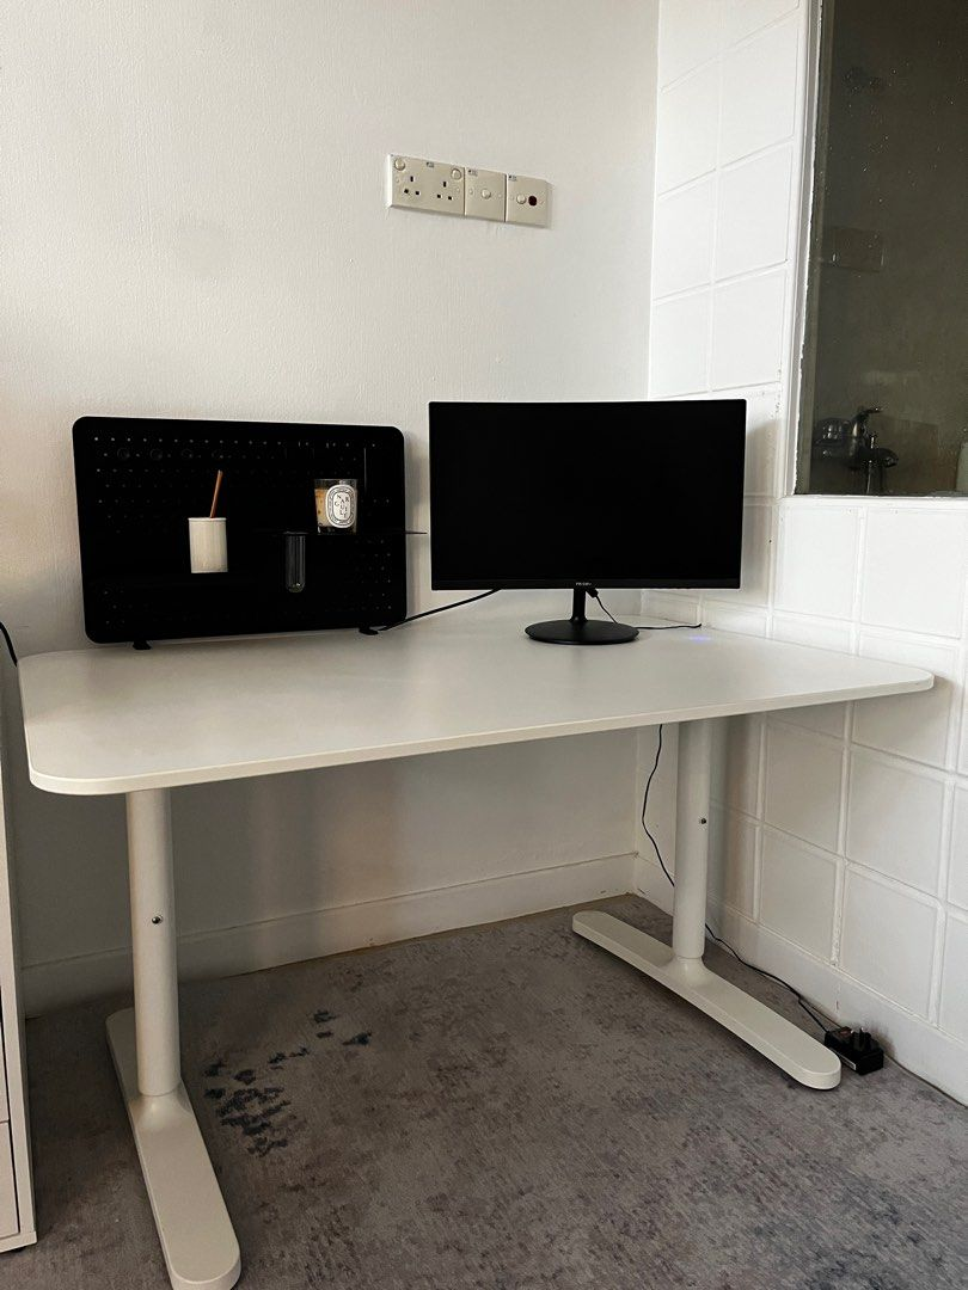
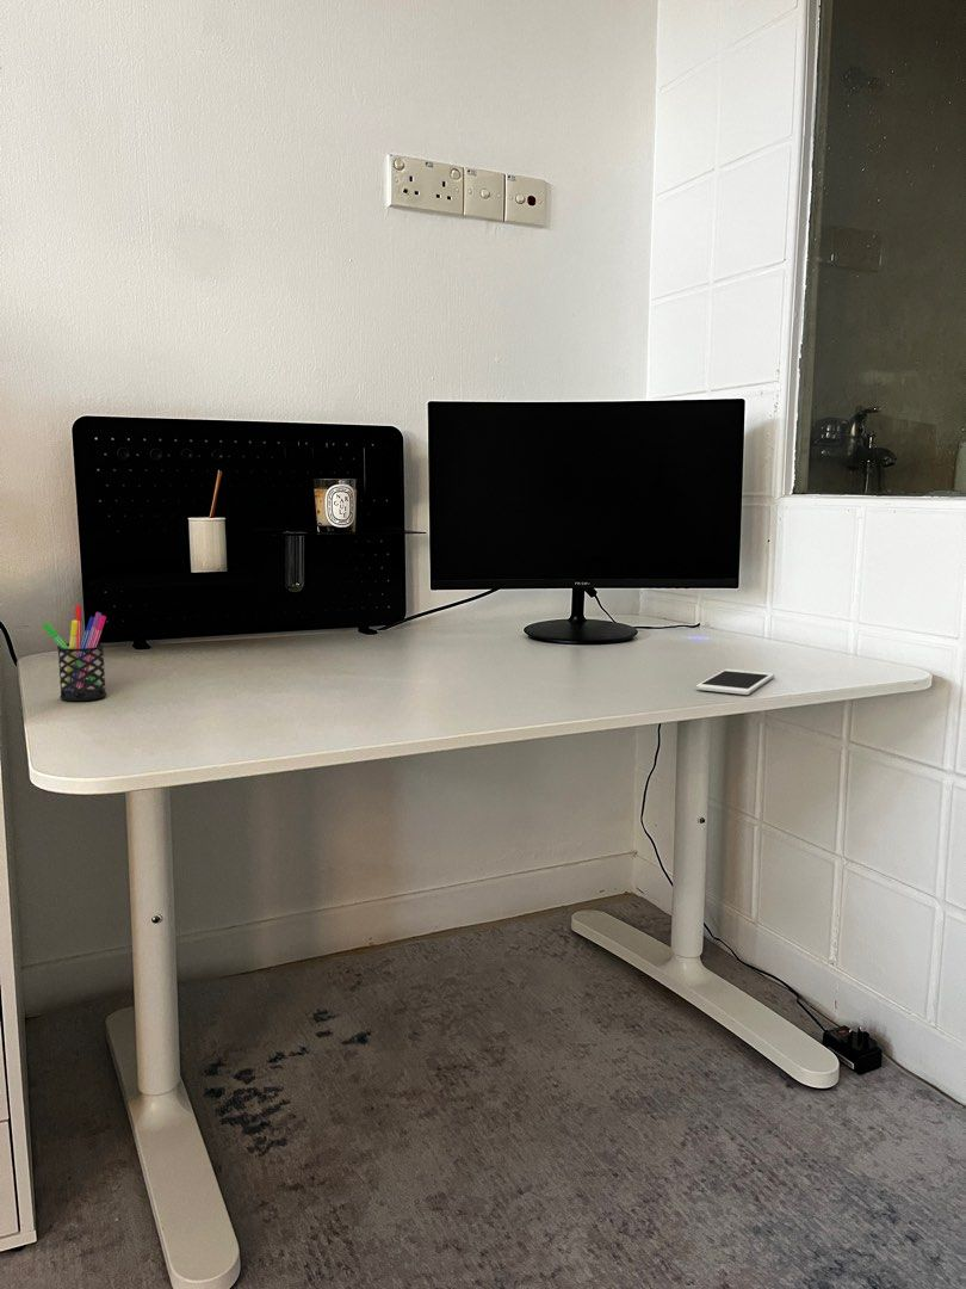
+ cell phone [695,668,775,696]
+ pen holder [42,604,107,702]
